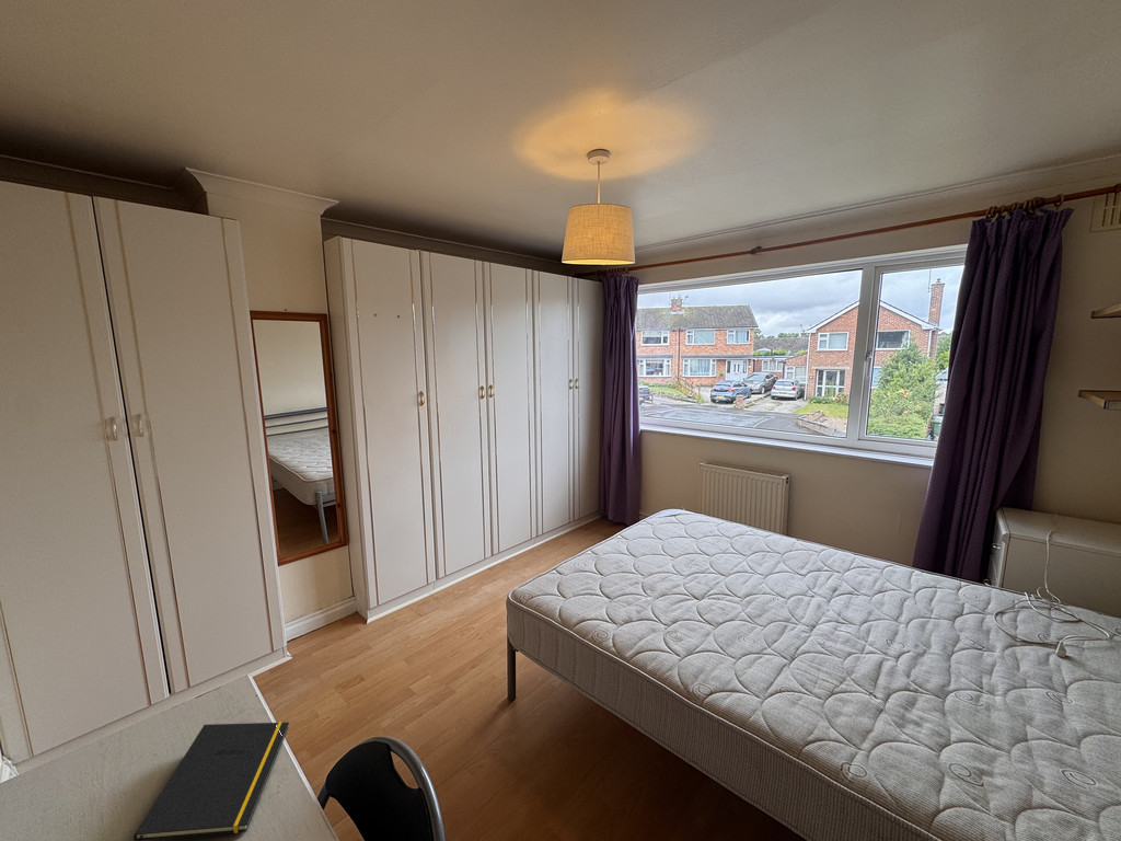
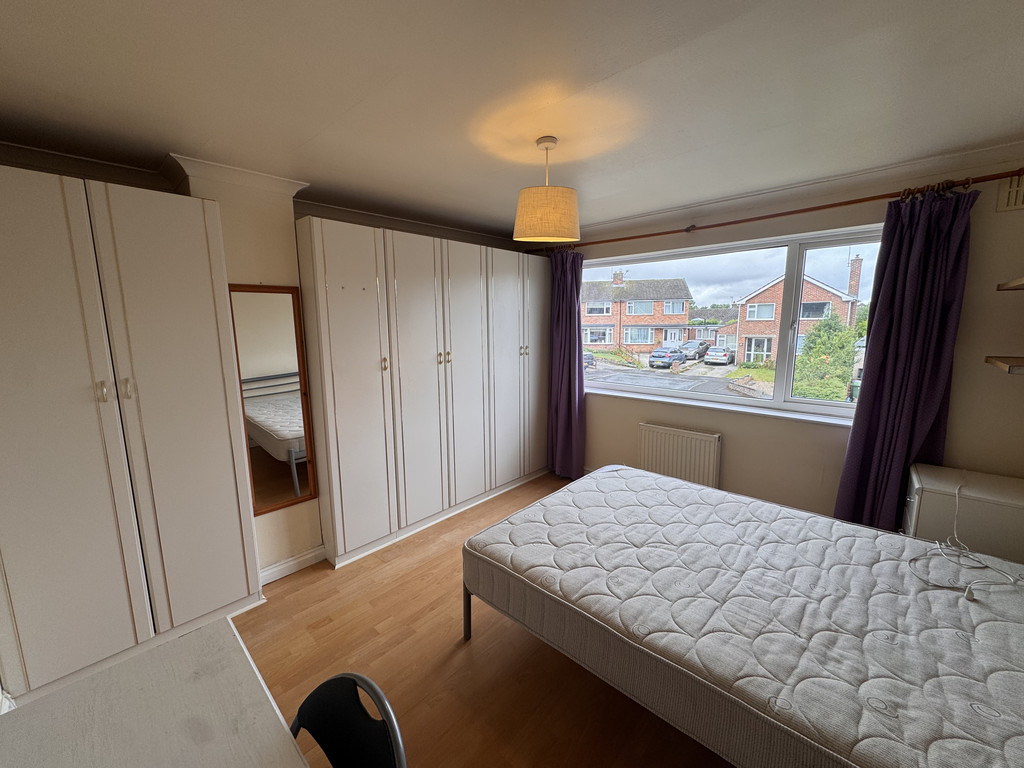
- notepad [132,721,290,841]
